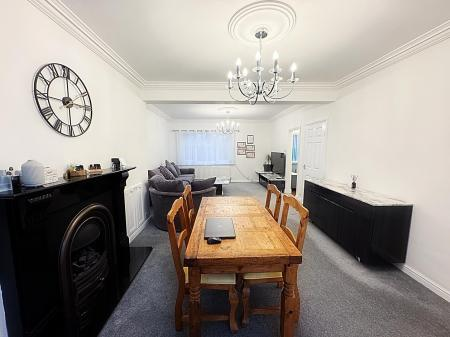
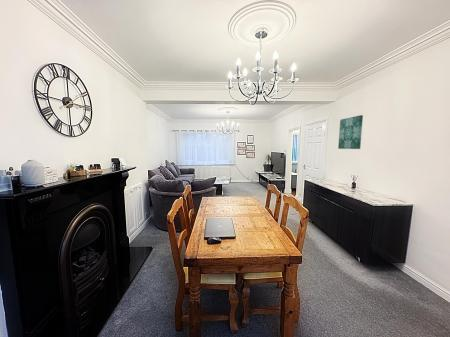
+ wall art [337,114,364,150]
